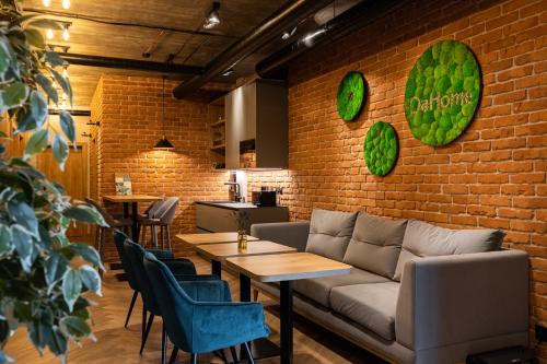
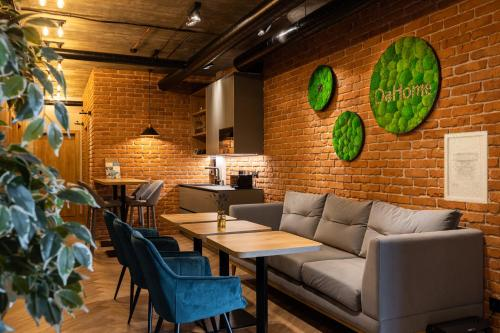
+ wall art [443,130,489,205]
